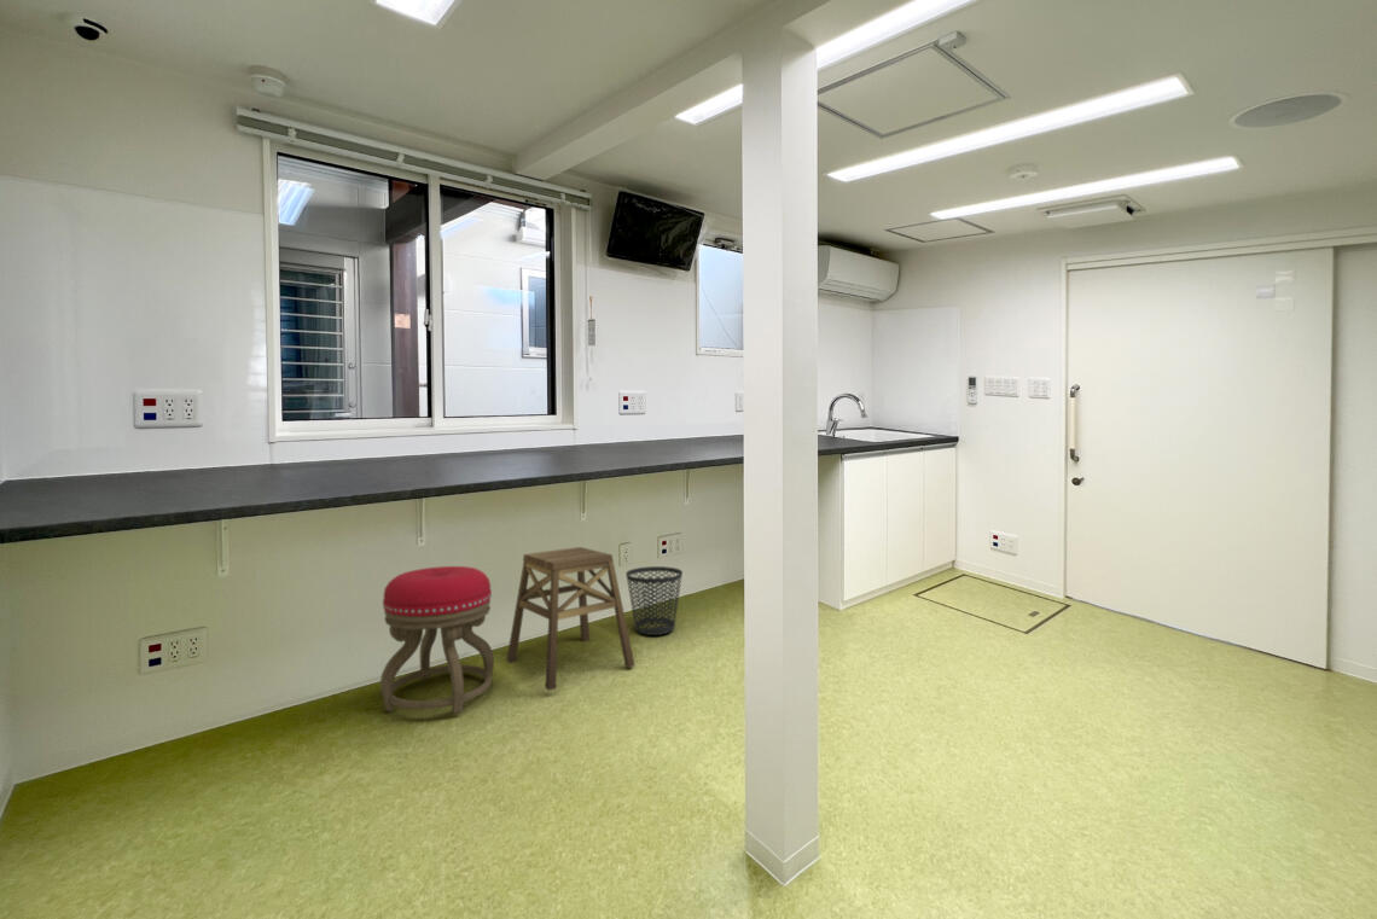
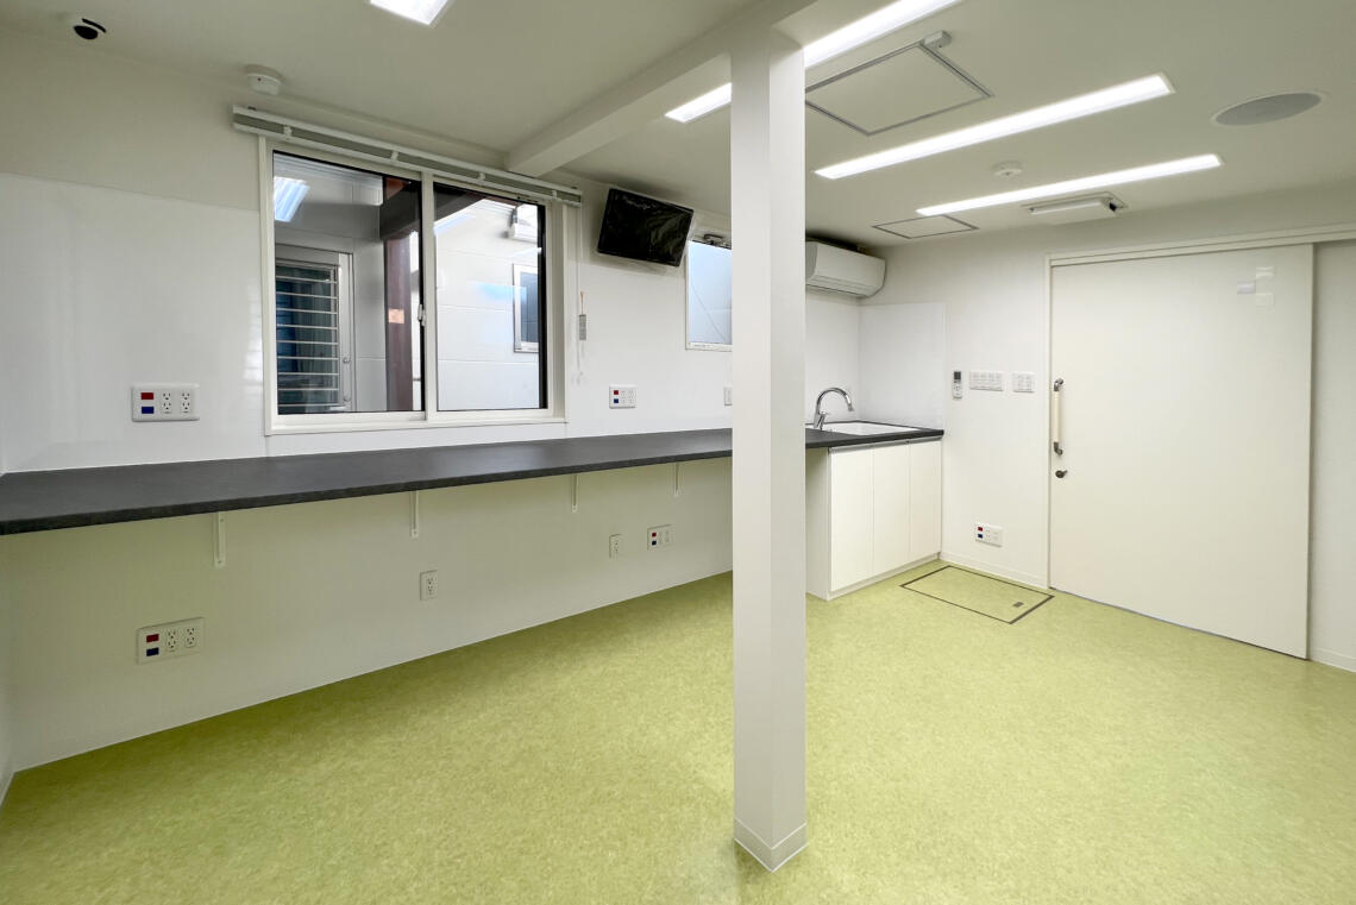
- wastebasket [624,565,684,636]
- stool [505,546,637,692]
- stool [379,565,495,715]
